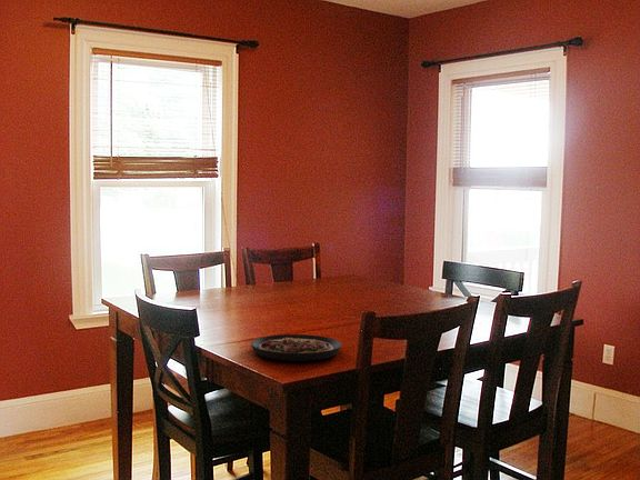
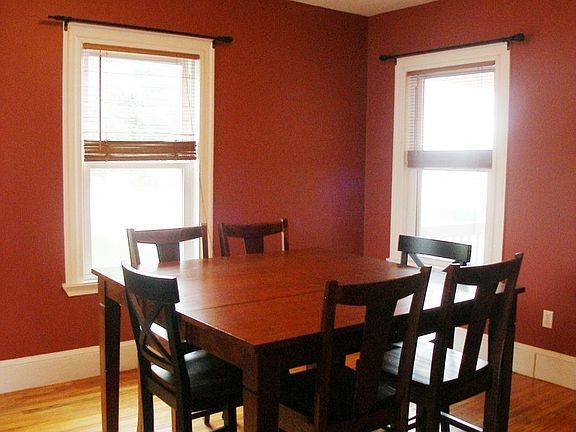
- plate [250,333,342,362]
